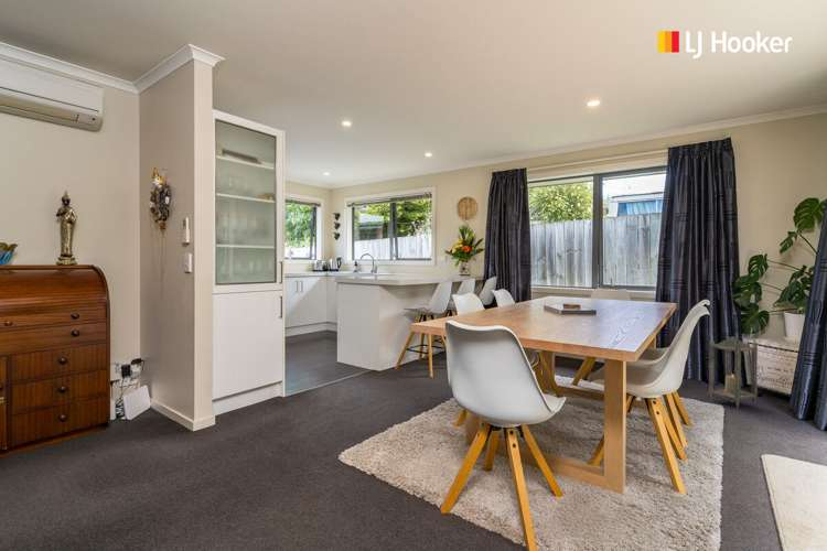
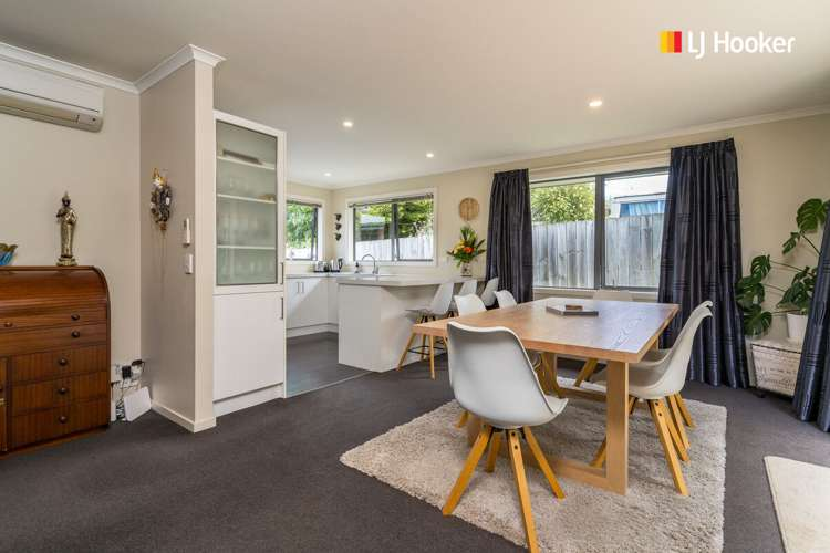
- lantern [708,334,759,408]
